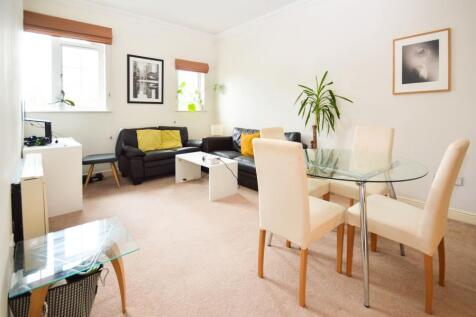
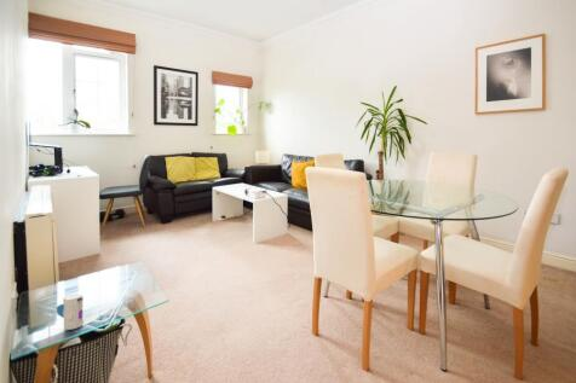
+ toy [56,292,85,331]
